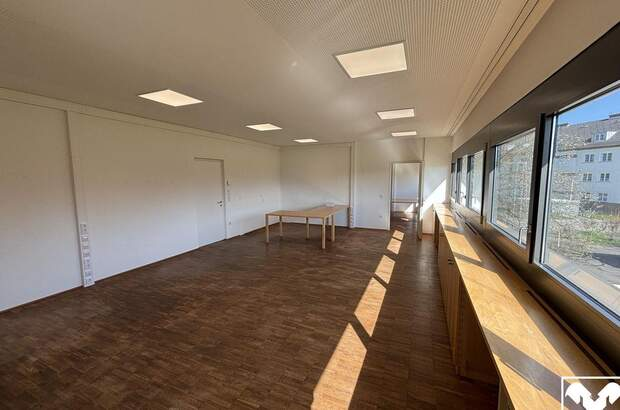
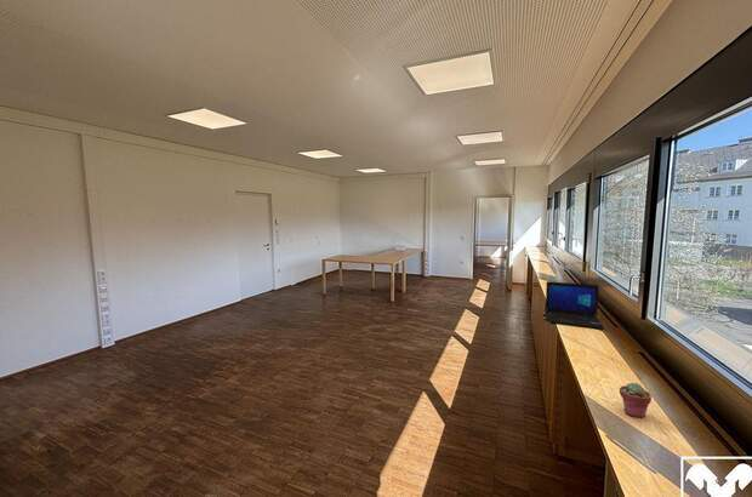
+ laptop [543,280,605,330]
+ potted succulent [619,382,653,418]
